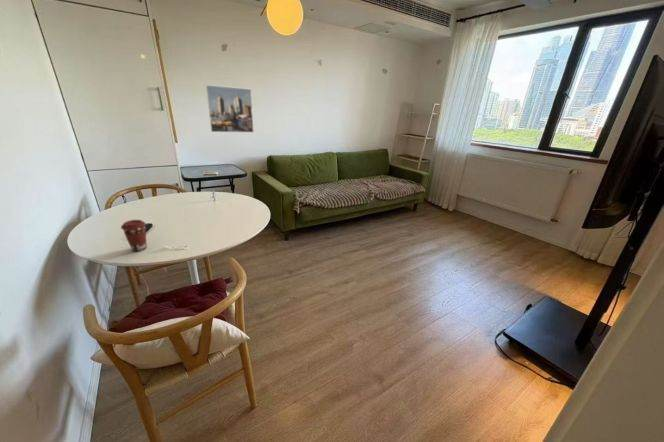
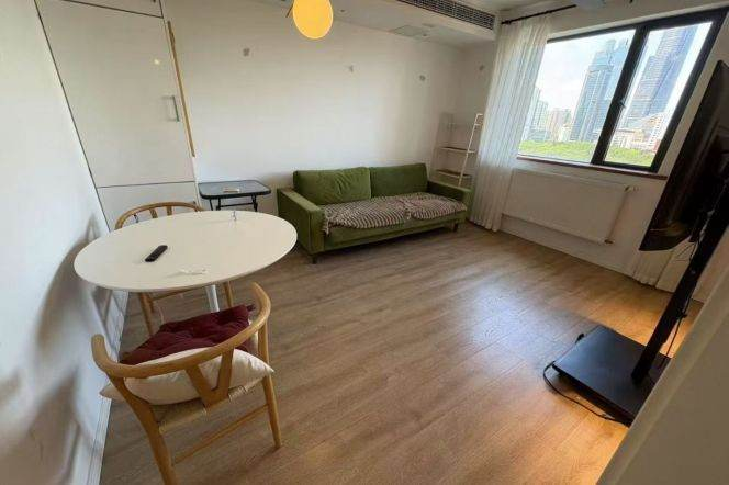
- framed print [205,84,255,134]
- coffee cup [120,219,148,252]
